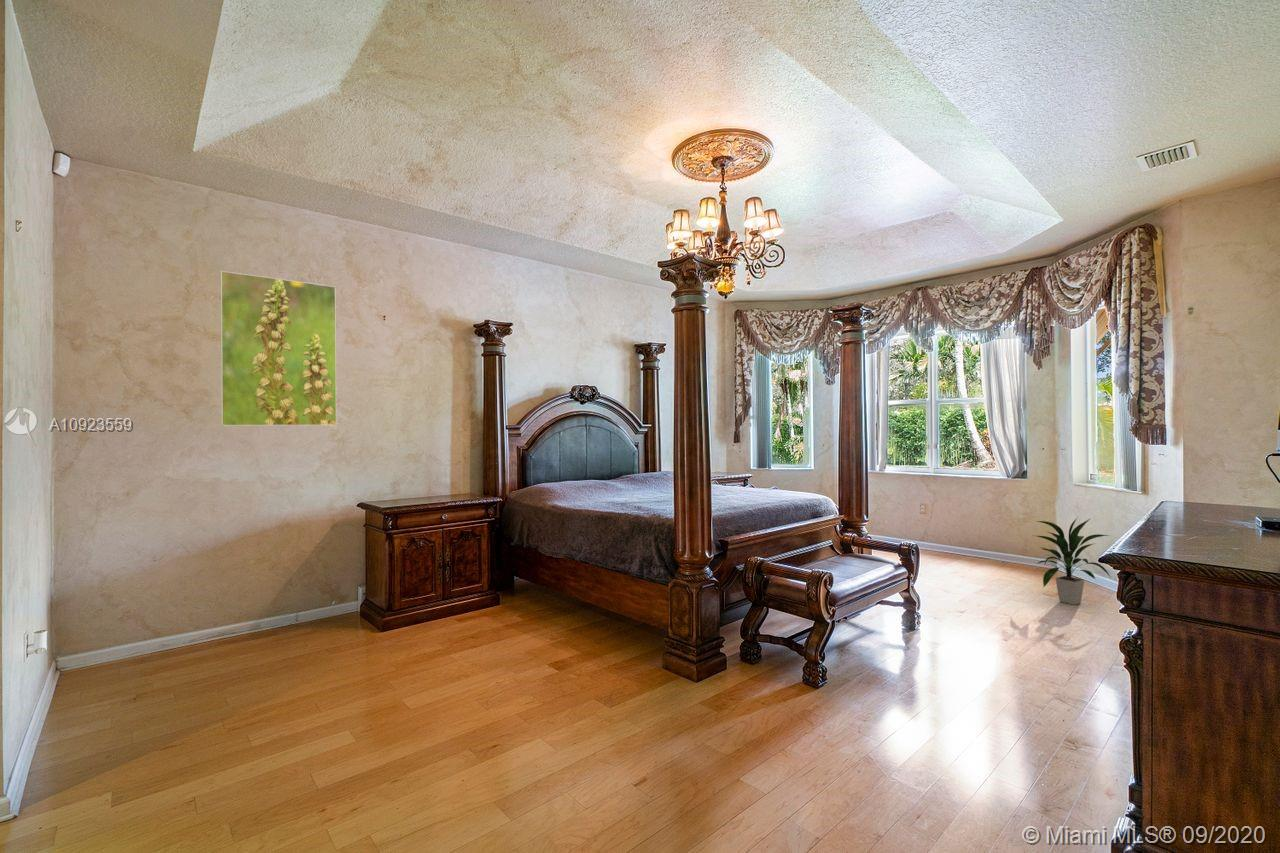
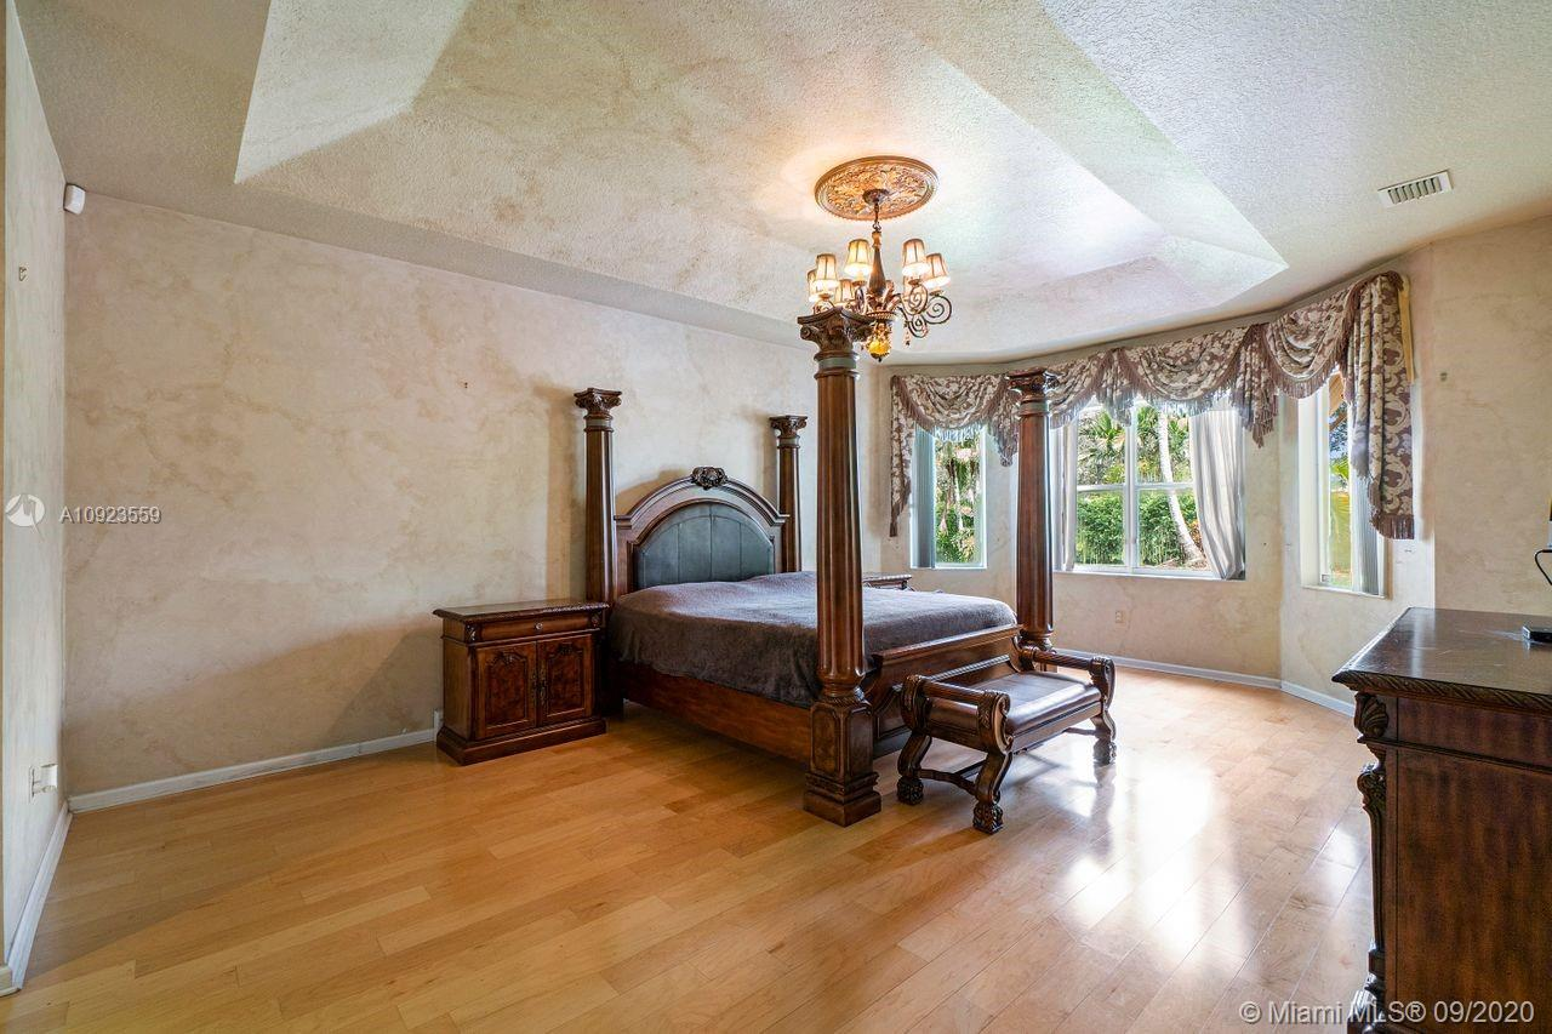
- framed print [220,270,337,427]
- indoor plant [1031,515,1111,606]
